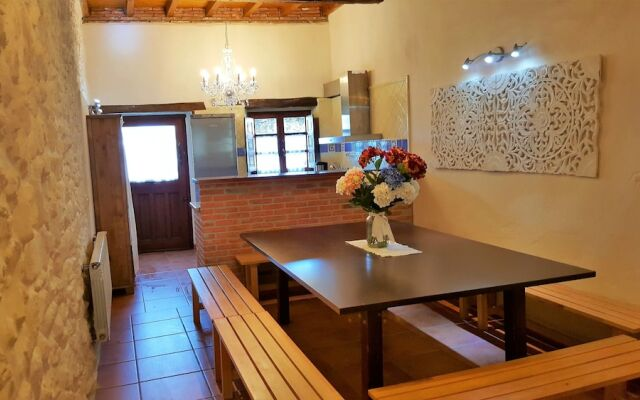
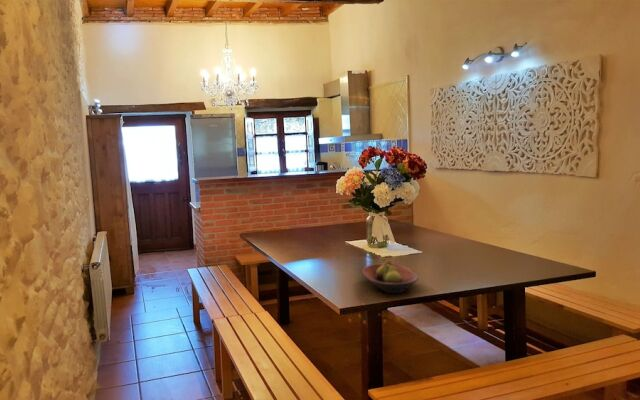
+ fruit bowl [362,259,419,294]
